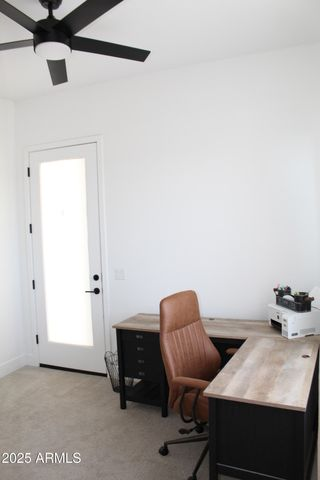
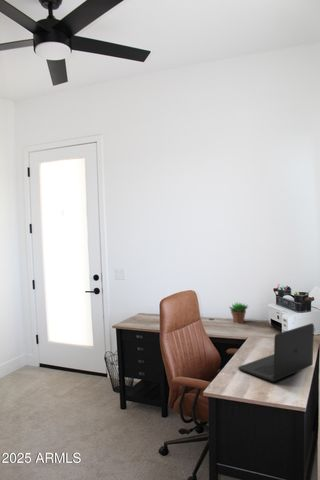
+ succulent plant [229,301,250,324]
+ laptop [237,322,315,383]
